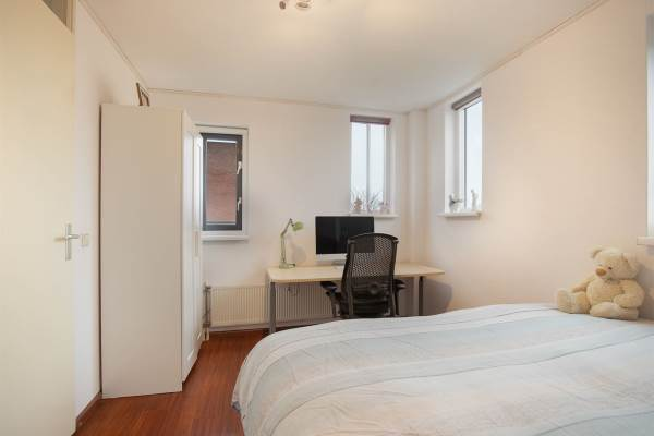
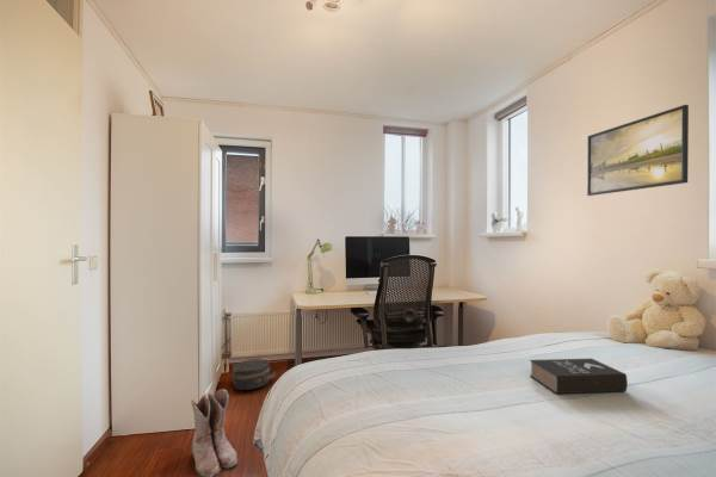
+ boots [191,388,239,477]
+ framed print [586,104,690,197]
+ hat box [232,358,277,391]
+ book [529,358,629,395]
